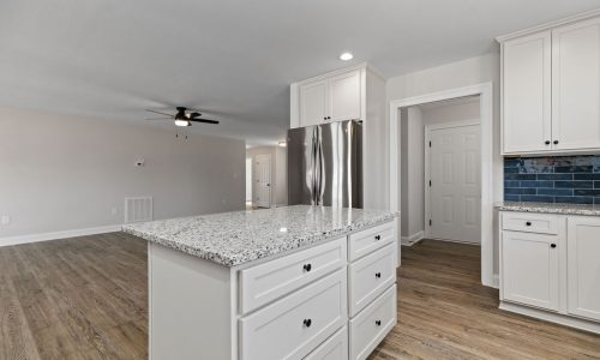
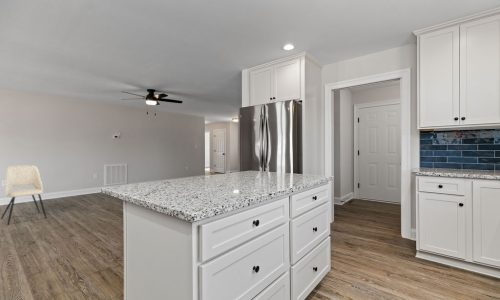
+ dining chair [0,164,48,226]
